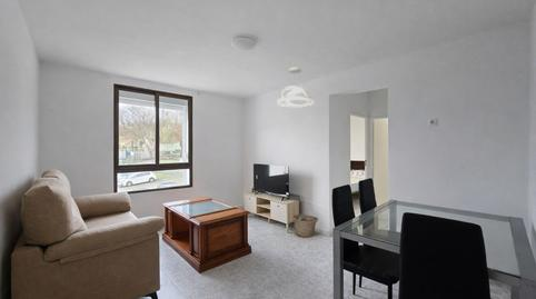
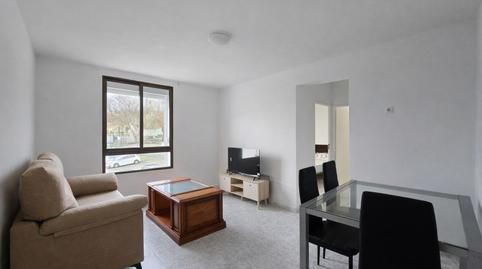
- basket [291,213,319,238]
- pendant light [276,67,316,108]
